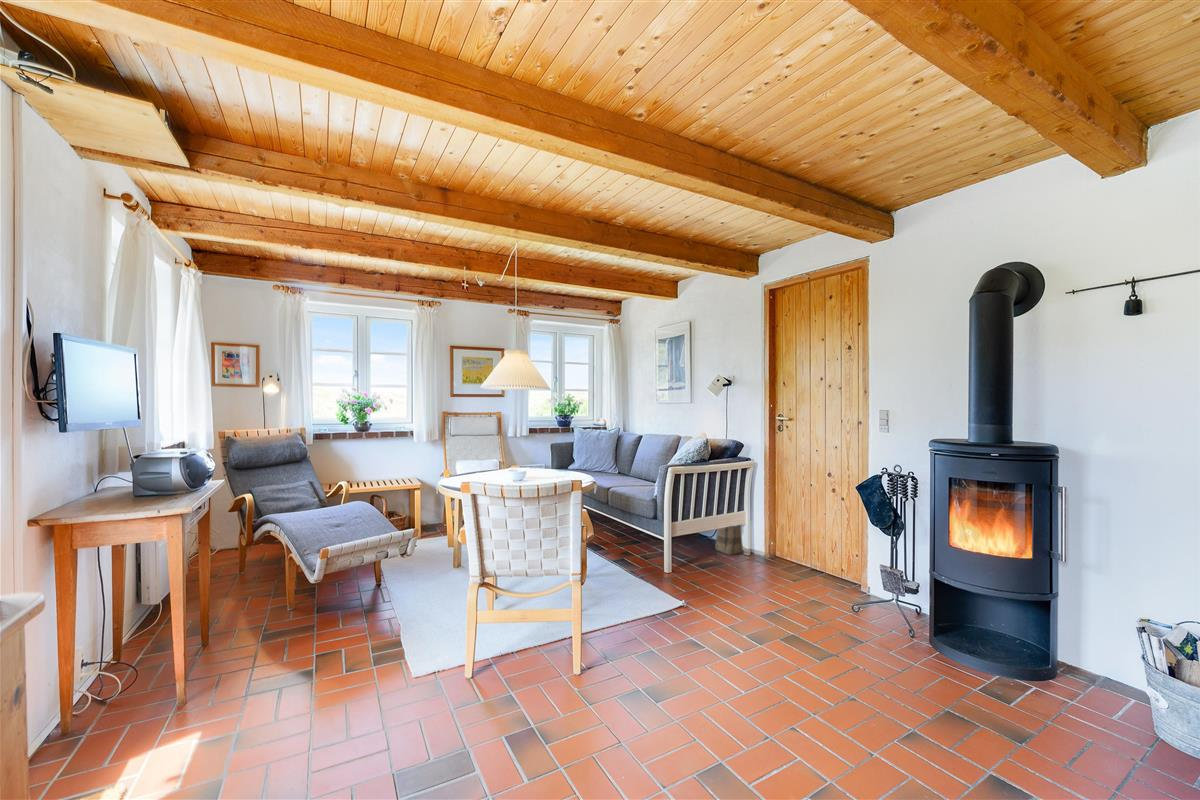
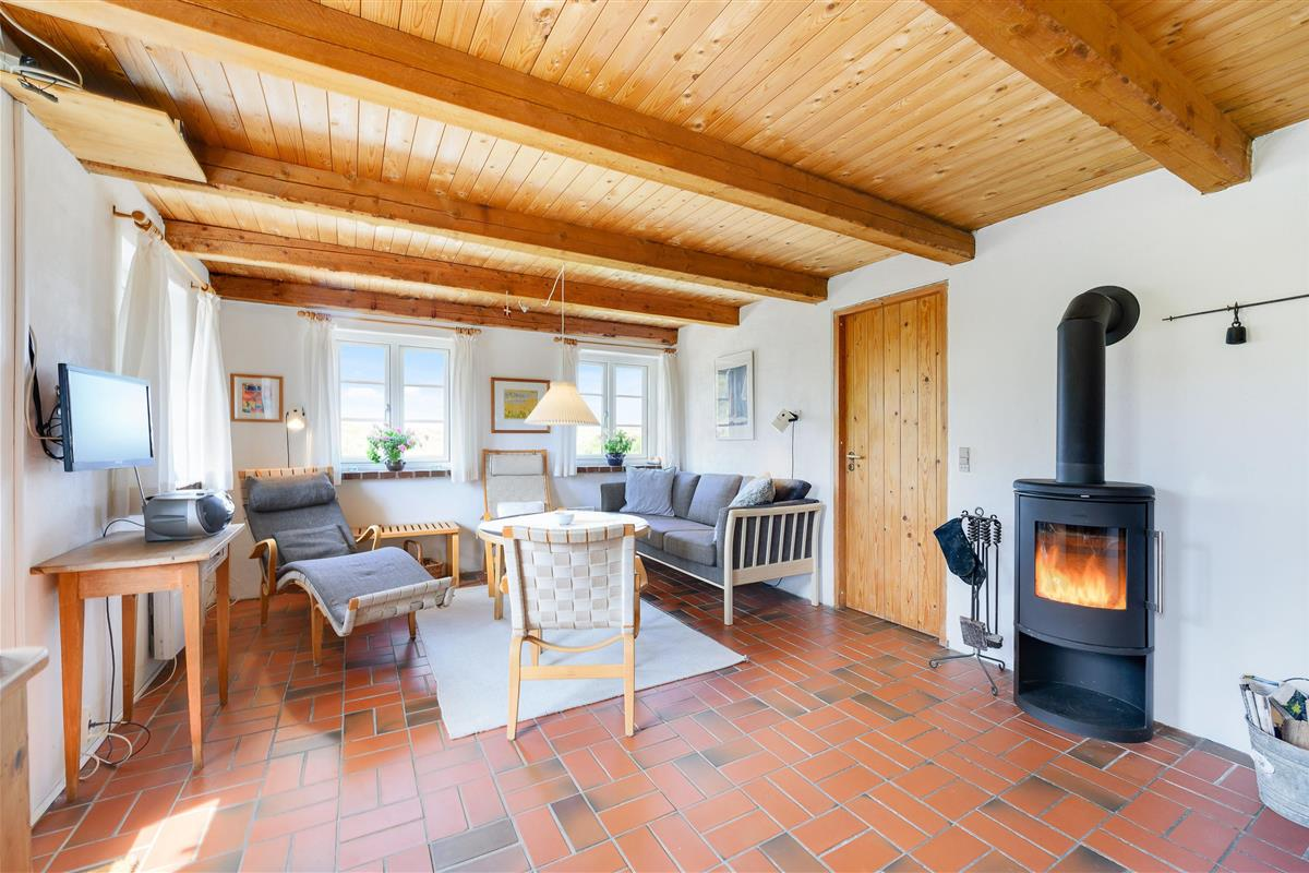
- basket [715,524,744,556]
